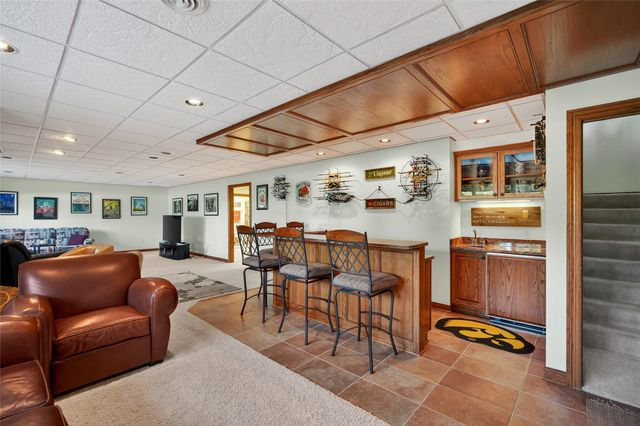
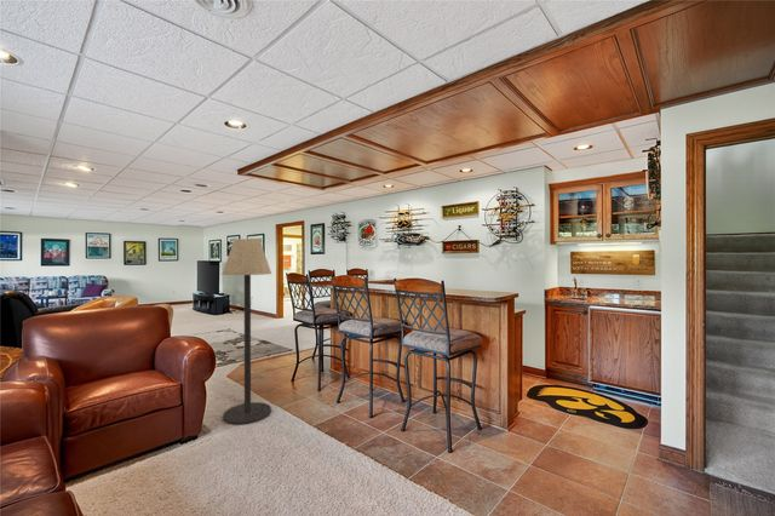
+ floor lamp [220,237,272,425]
